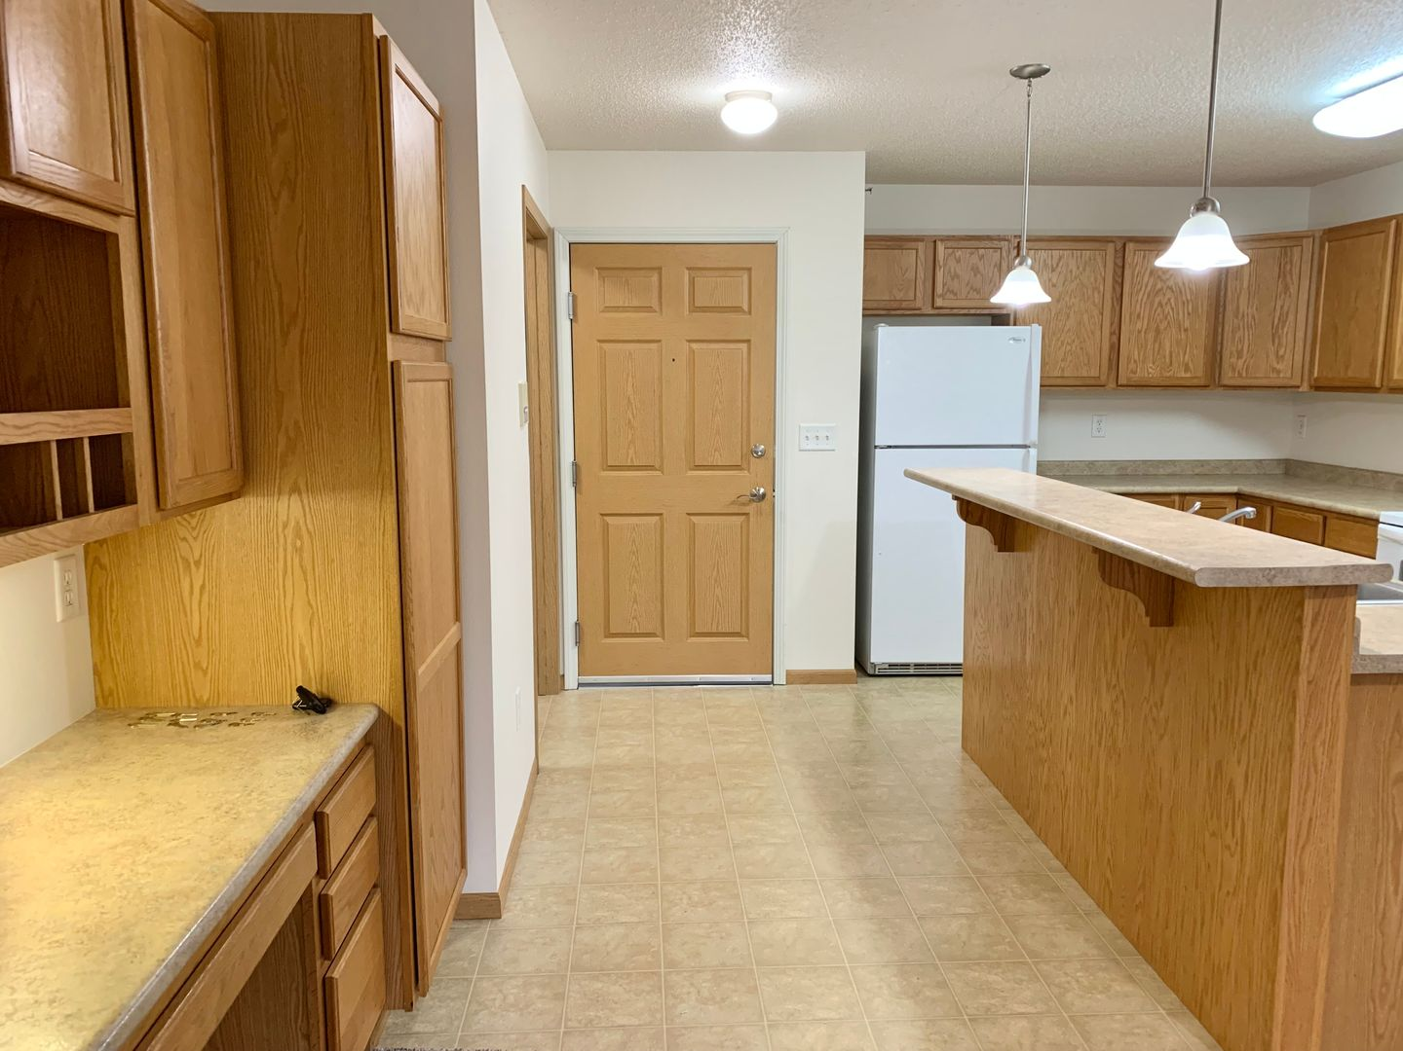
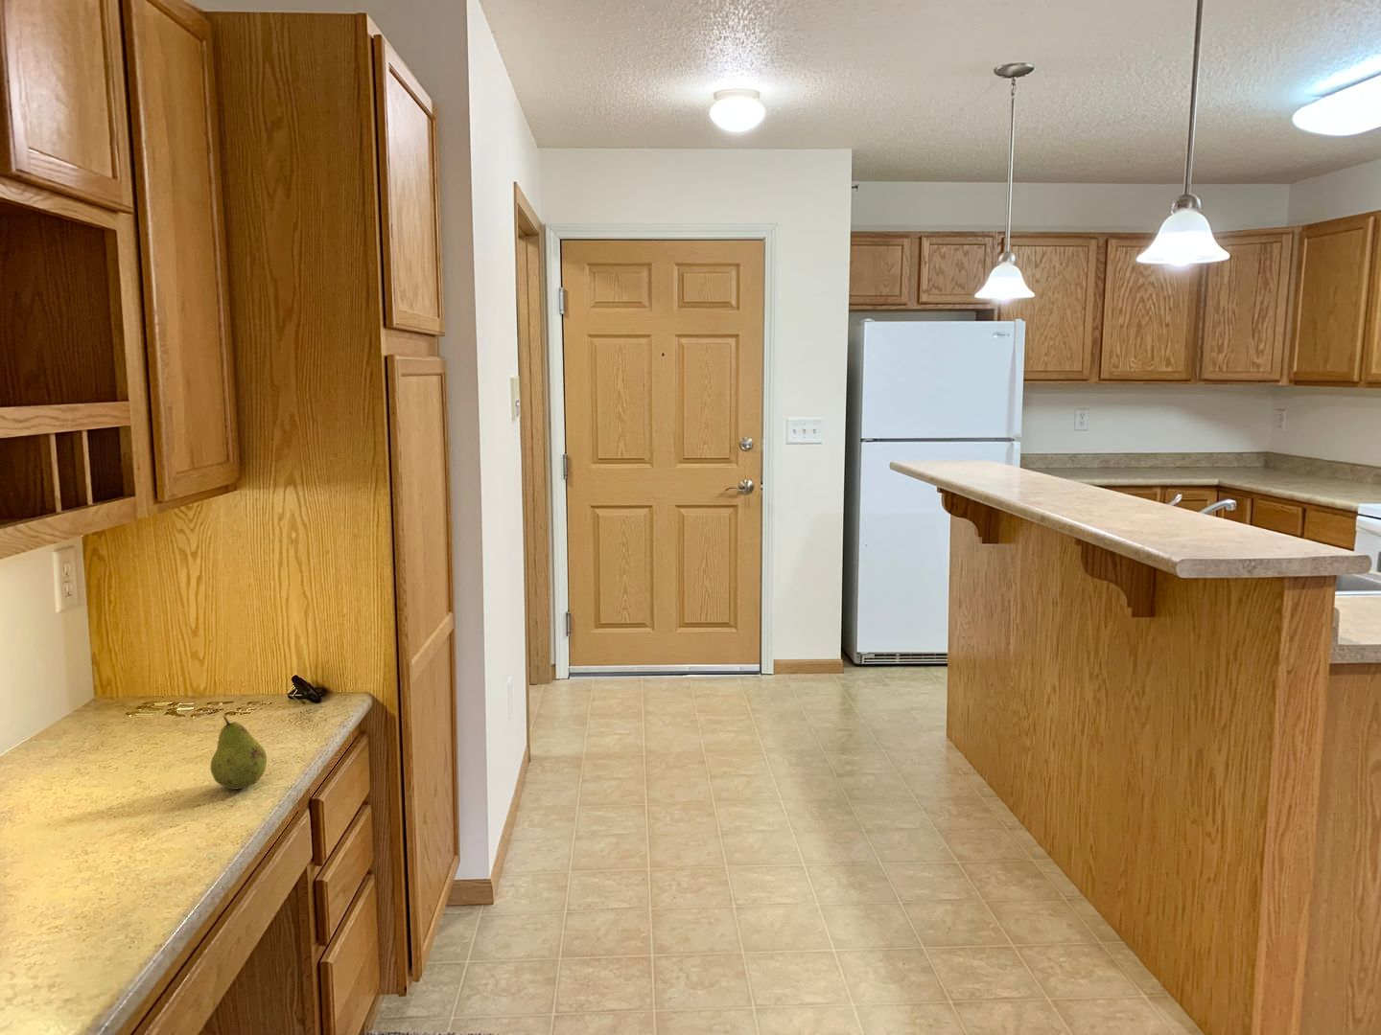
+ fruit [209,715,268,790]
